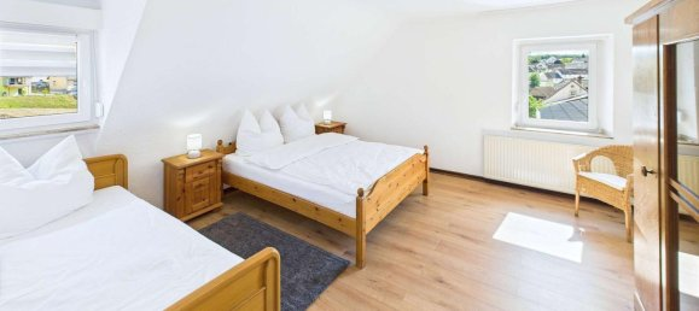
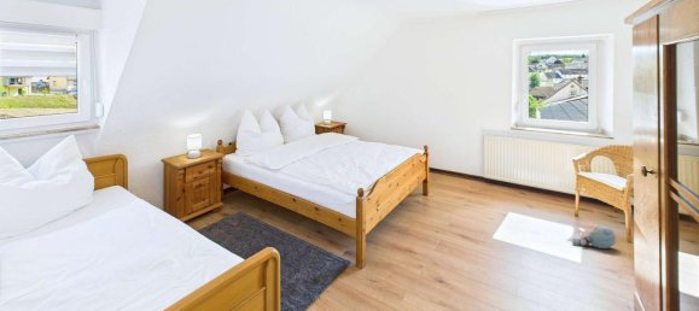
+ plush toy [571,224,617,250]
